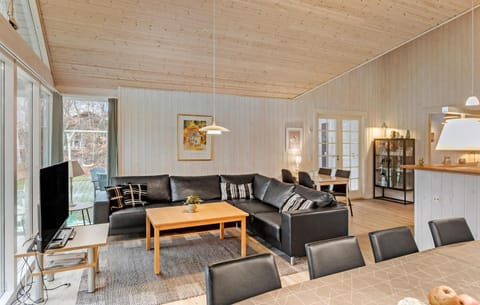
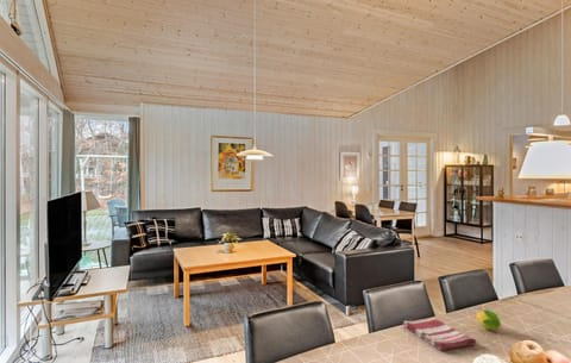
+ fruit [476,309,503,332]
+ dish towel [402,317,477,352]
